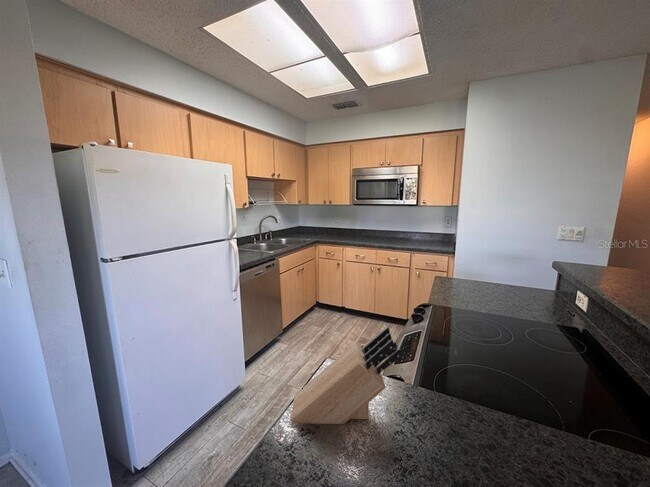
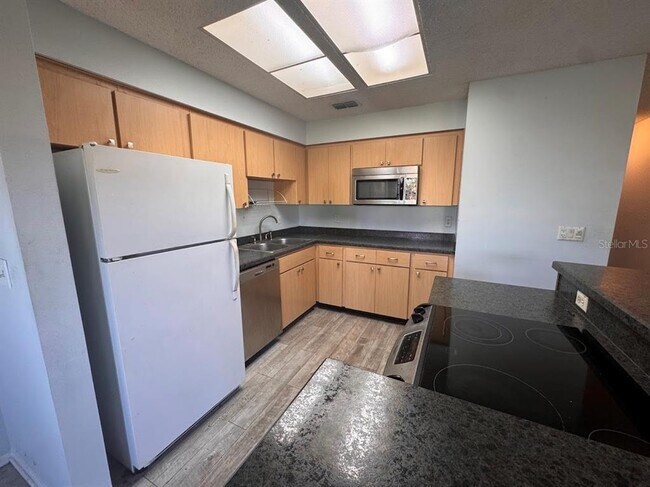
- knife block [289,326,402,425]
